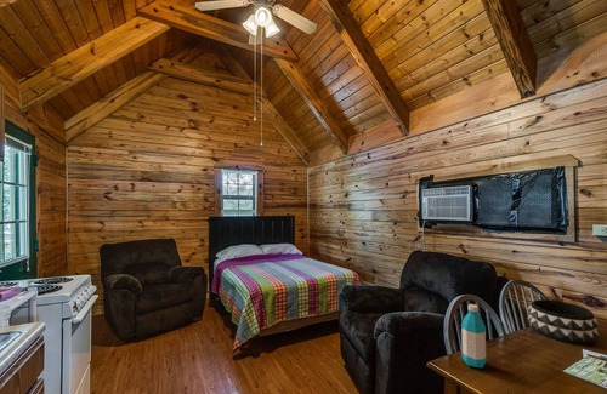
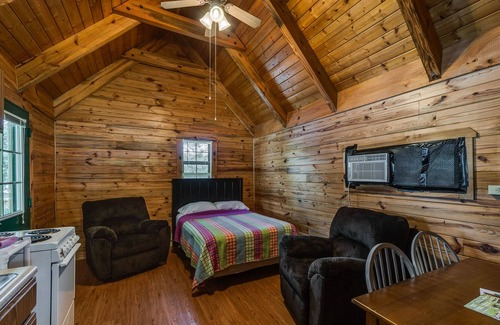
- decorative bowl [526,298,600,346]
- water bottle [460,303,488,369]
